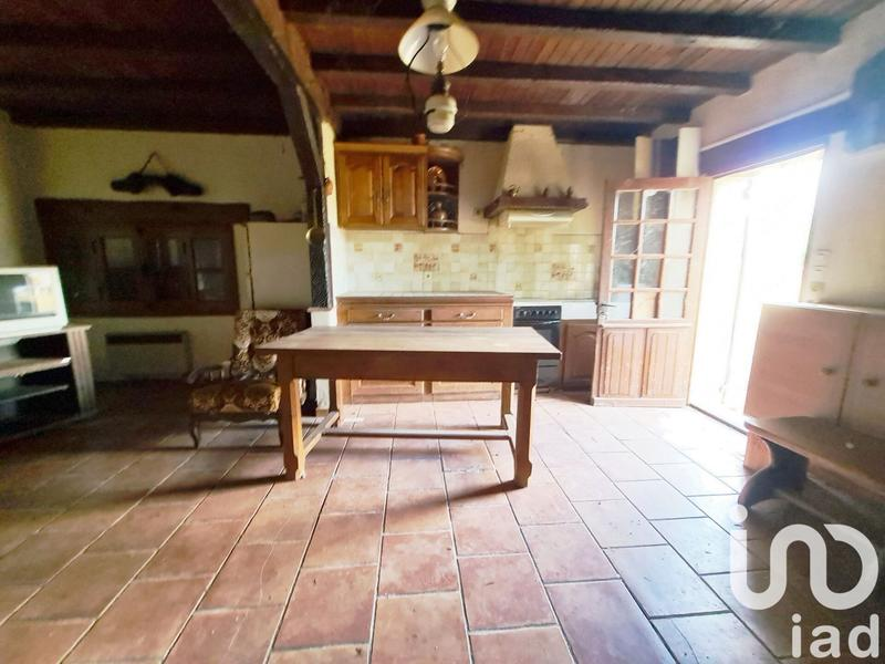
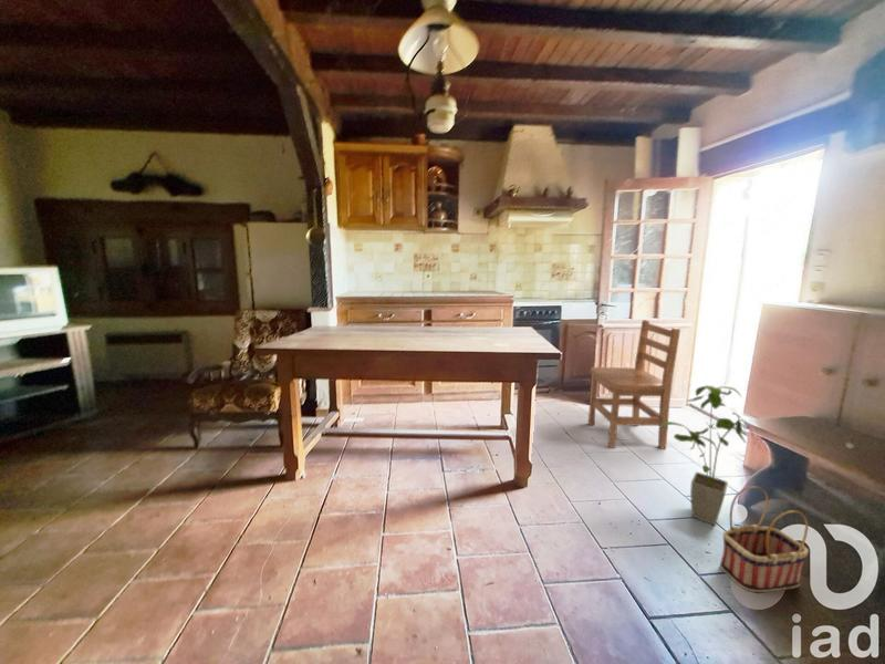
+ basket [719,485,810,593]
+ house plant [658,384,754,527]
+ wooden chair [587,319,681,449]
